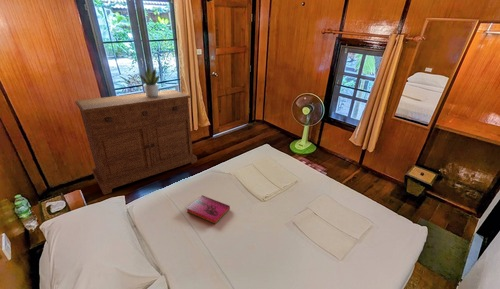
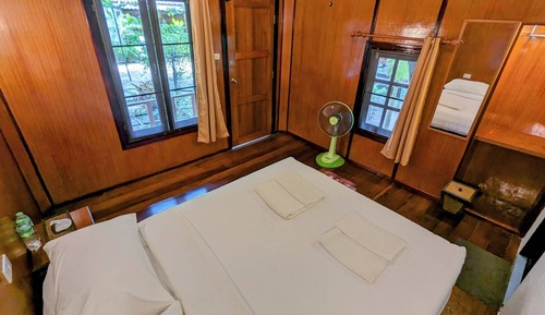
- sideboard [74,89,198,196]
- hardback book [186,194,231,225]
- potted plant [137,64,161,97]
